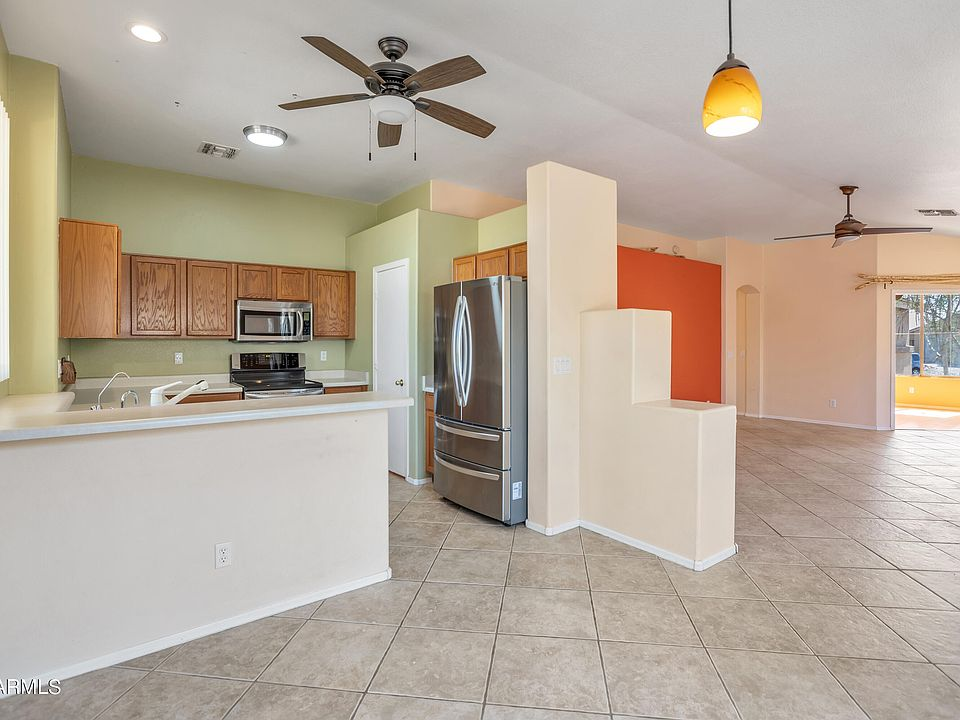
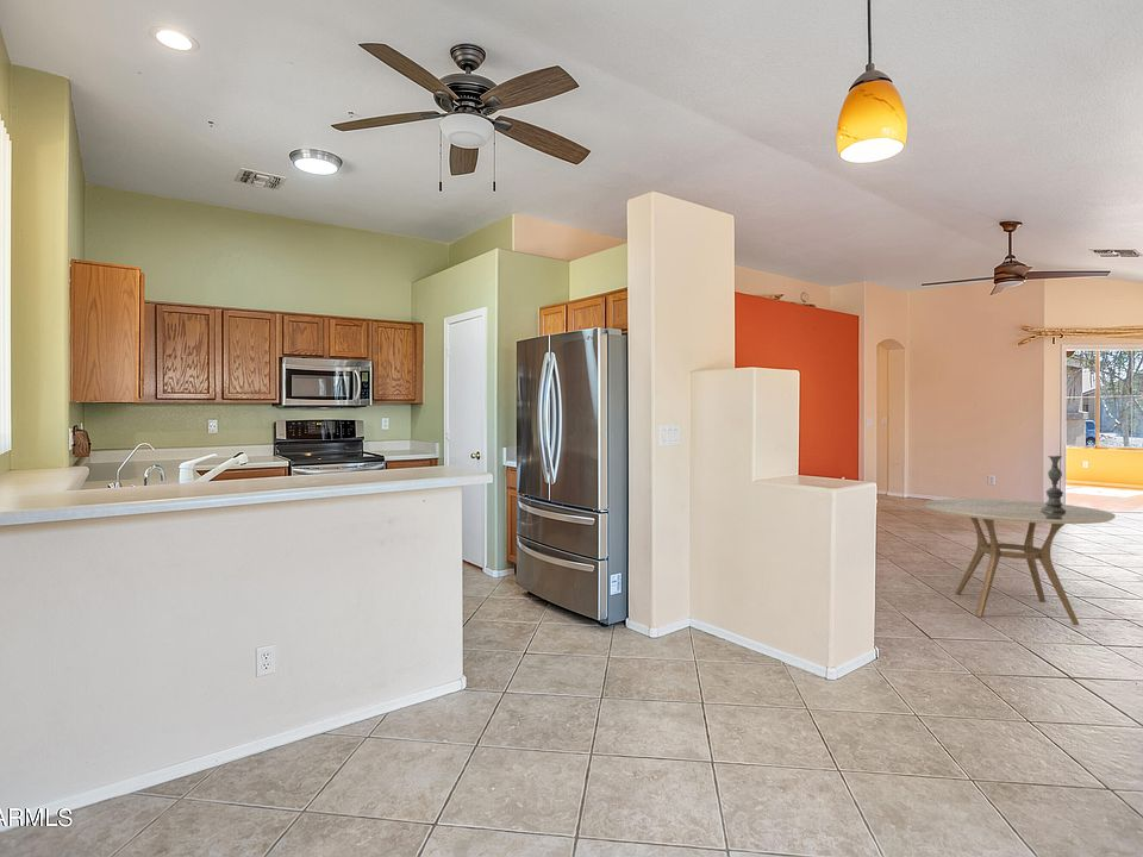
+ candlestick [1041,455,1066,512]
+ dining table [924,498,1117,626]
